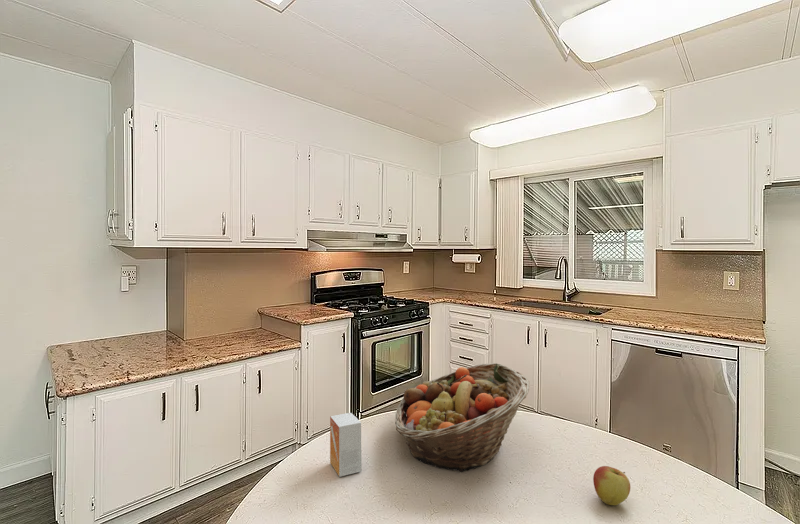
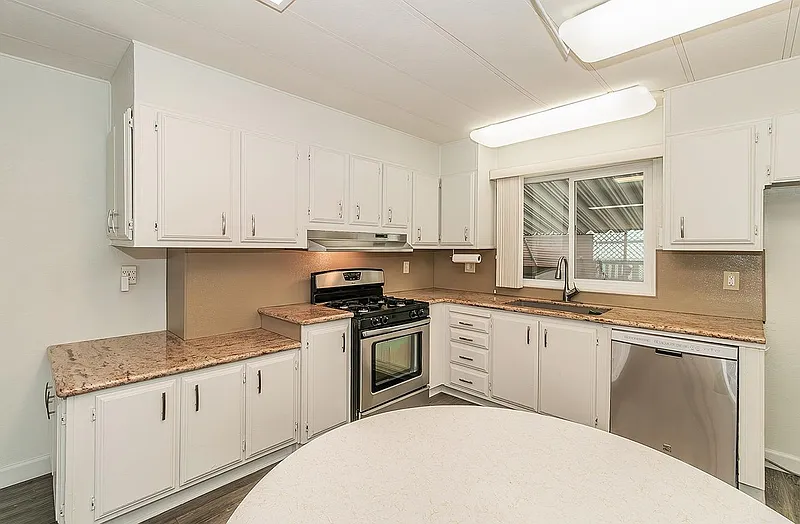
- fruit basket [394,362,530,473]
- small box [329,412,362,478]
- apple [592,465,631,506]
